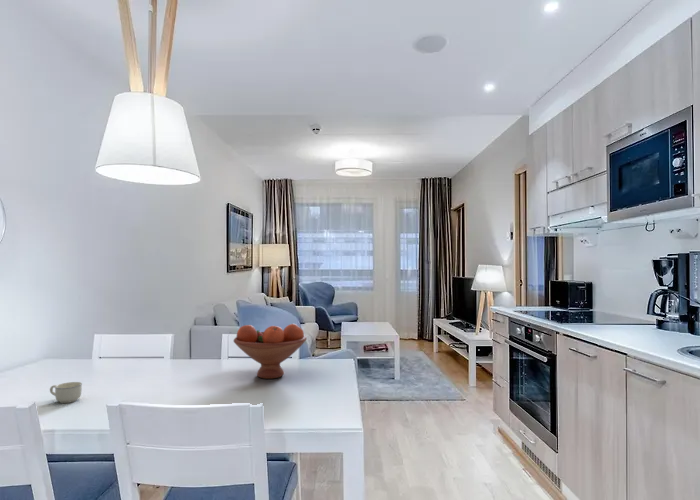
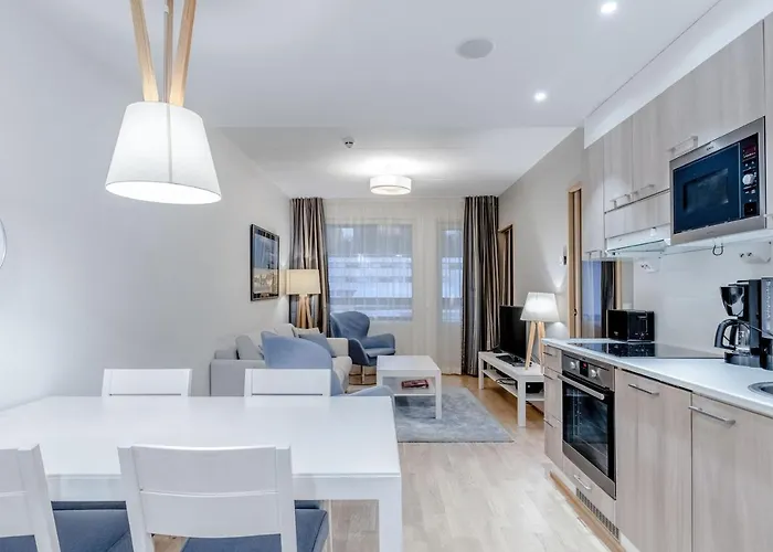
- fruit bowl [233,323,308,380]
- cup [49,381,83,404]
